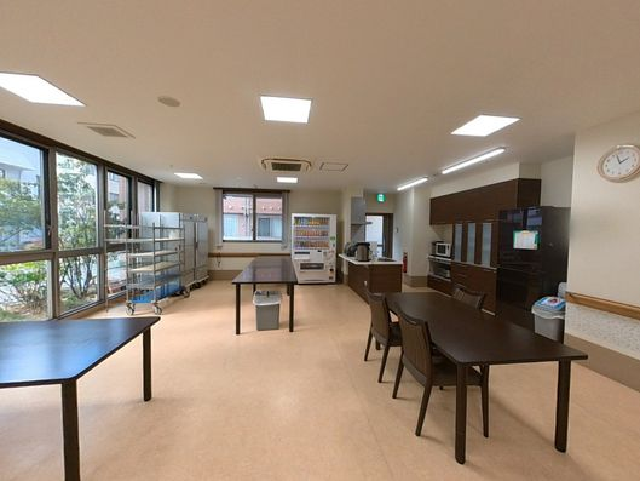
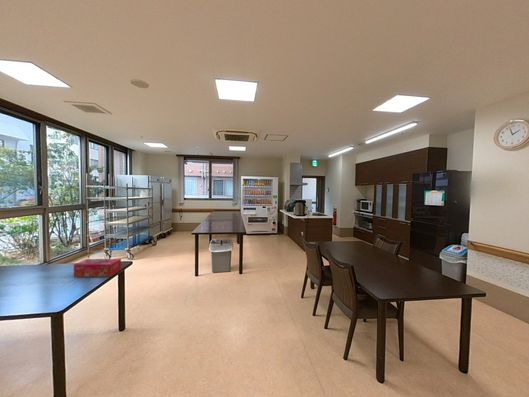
+ tissue box [73,258,122,278]
